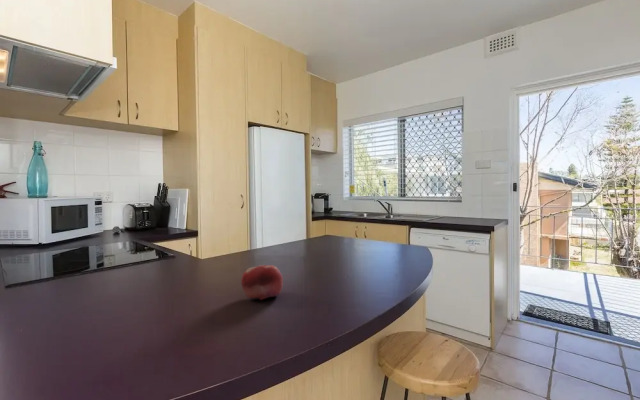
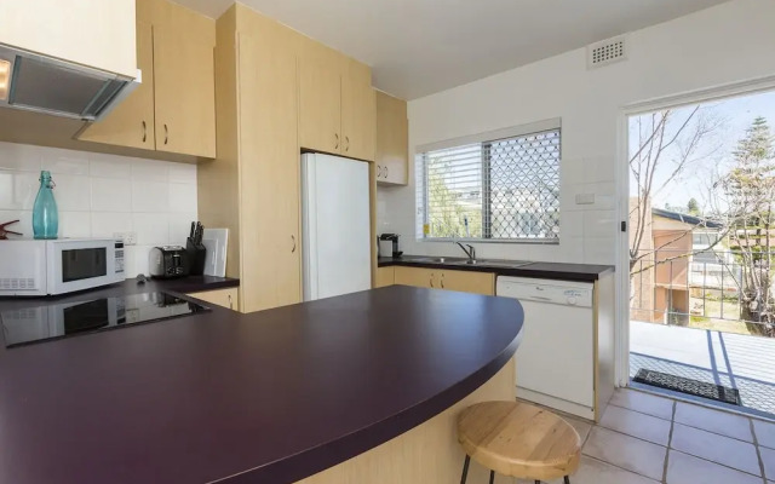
- fruit [240,264,284,301]
